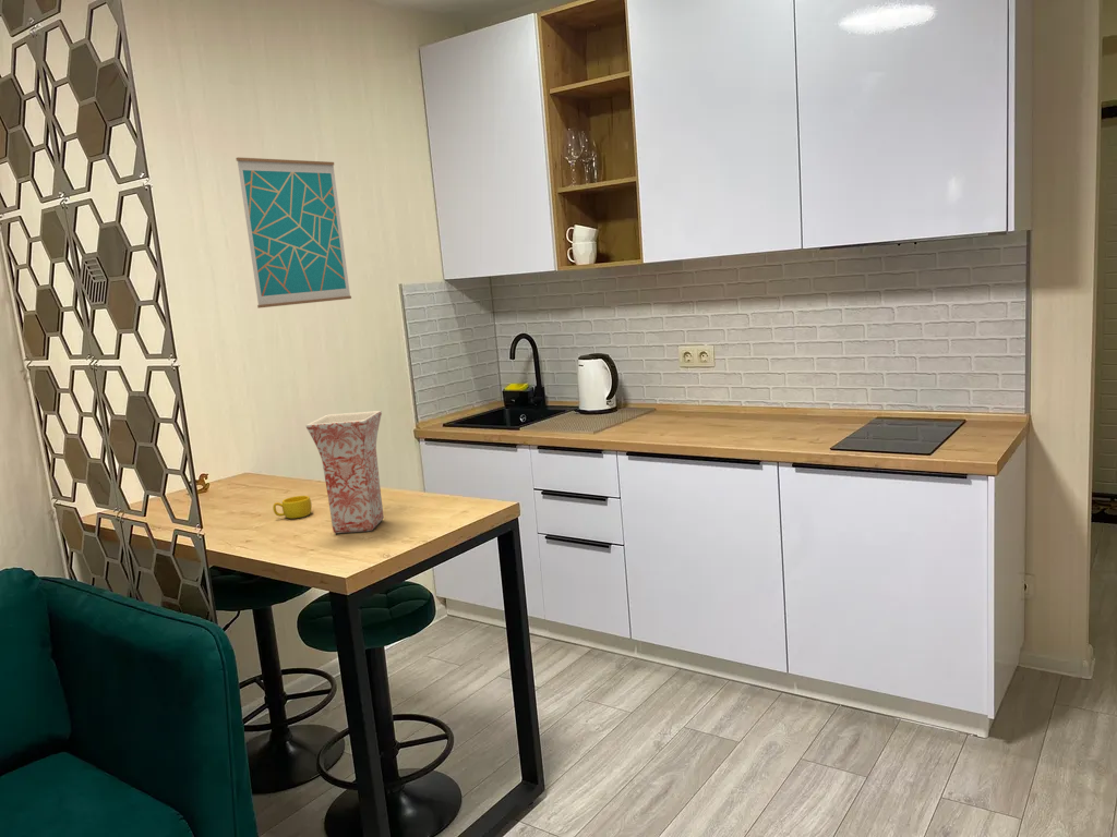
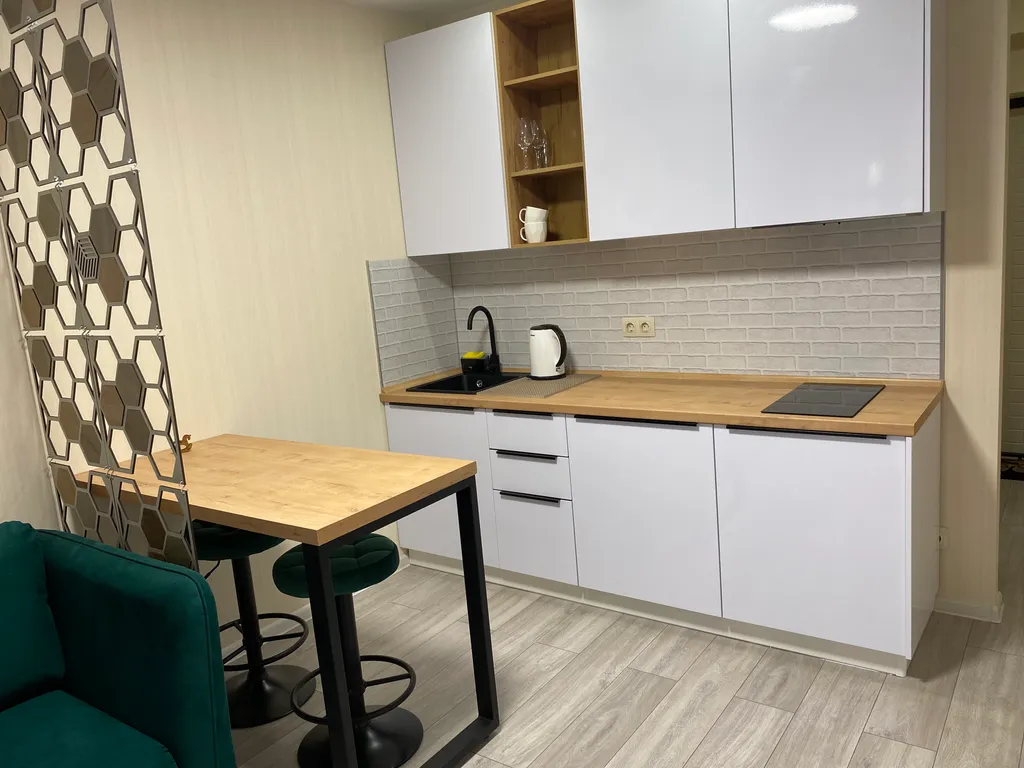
- wall art [235,156,352,310]
- vase [305,410,385,534]
- cup [272,495,313,520]
